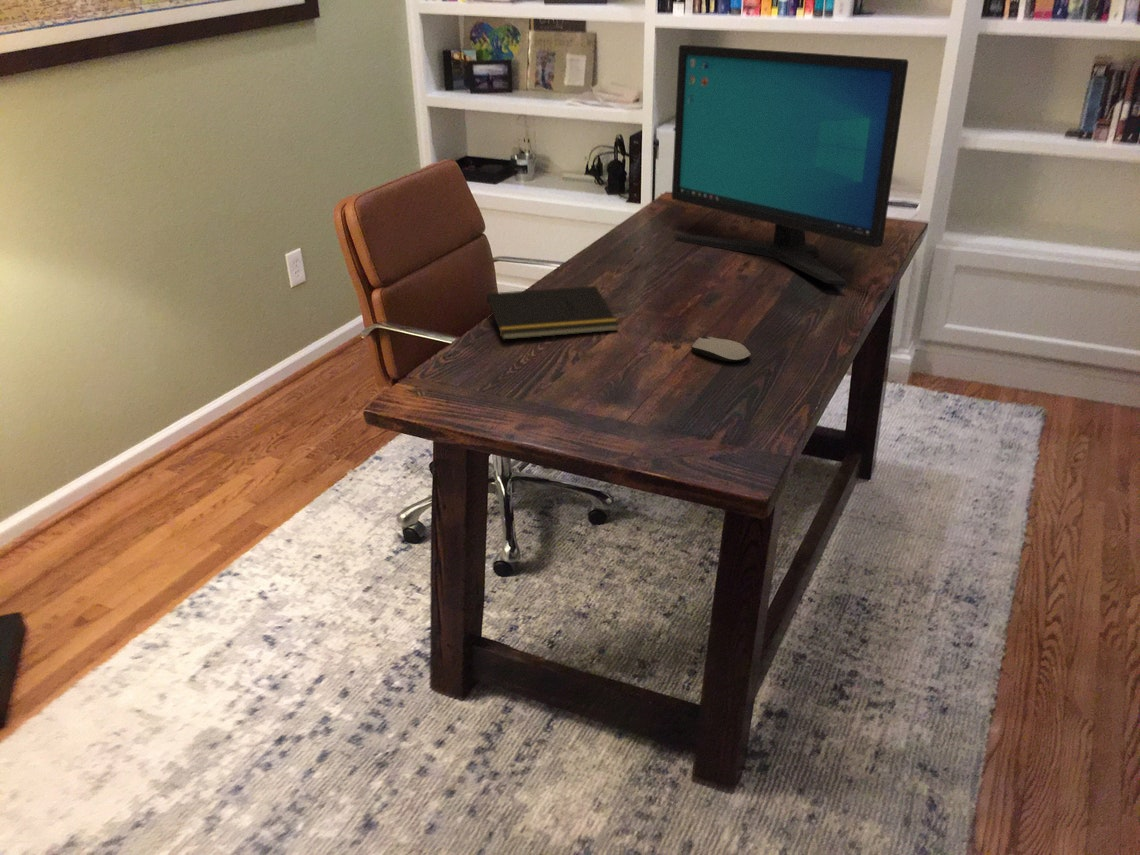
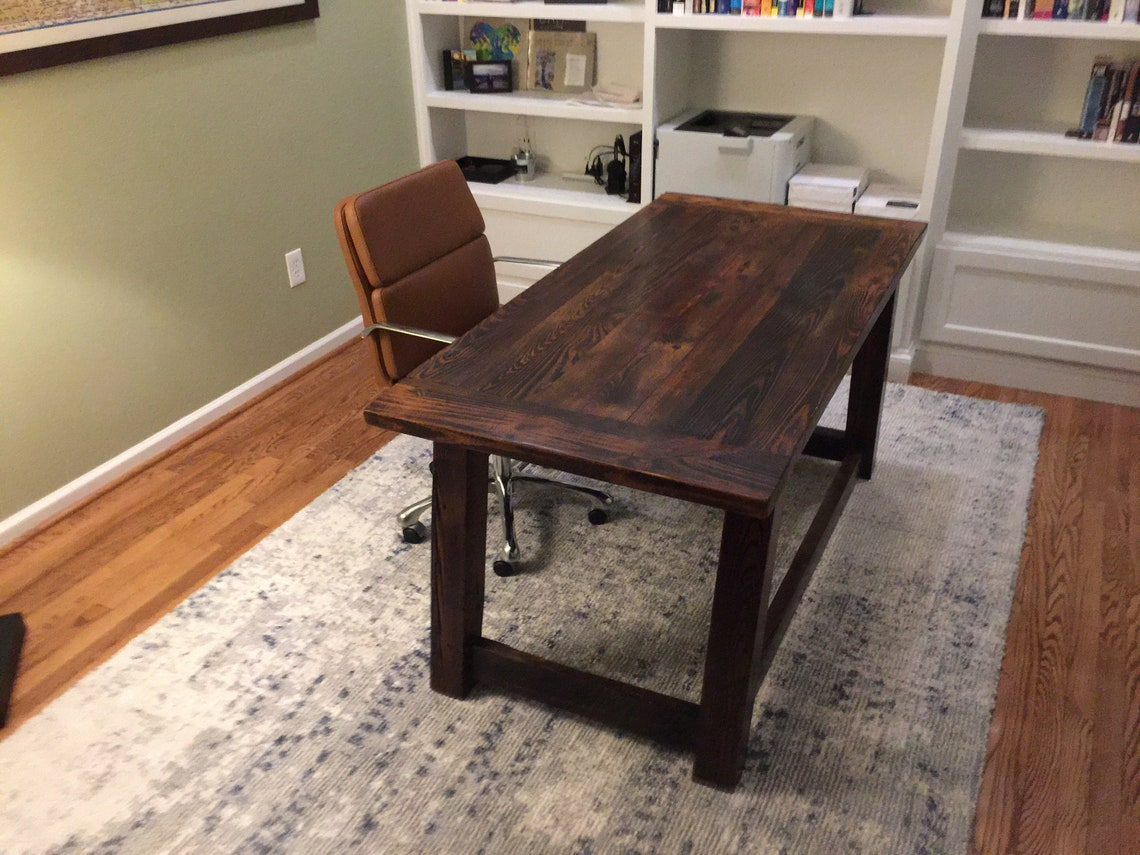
- computer mouse [691,336,752,363]
- notepad [484,285,619,341]
- computer monitor [671,44,909,285]
